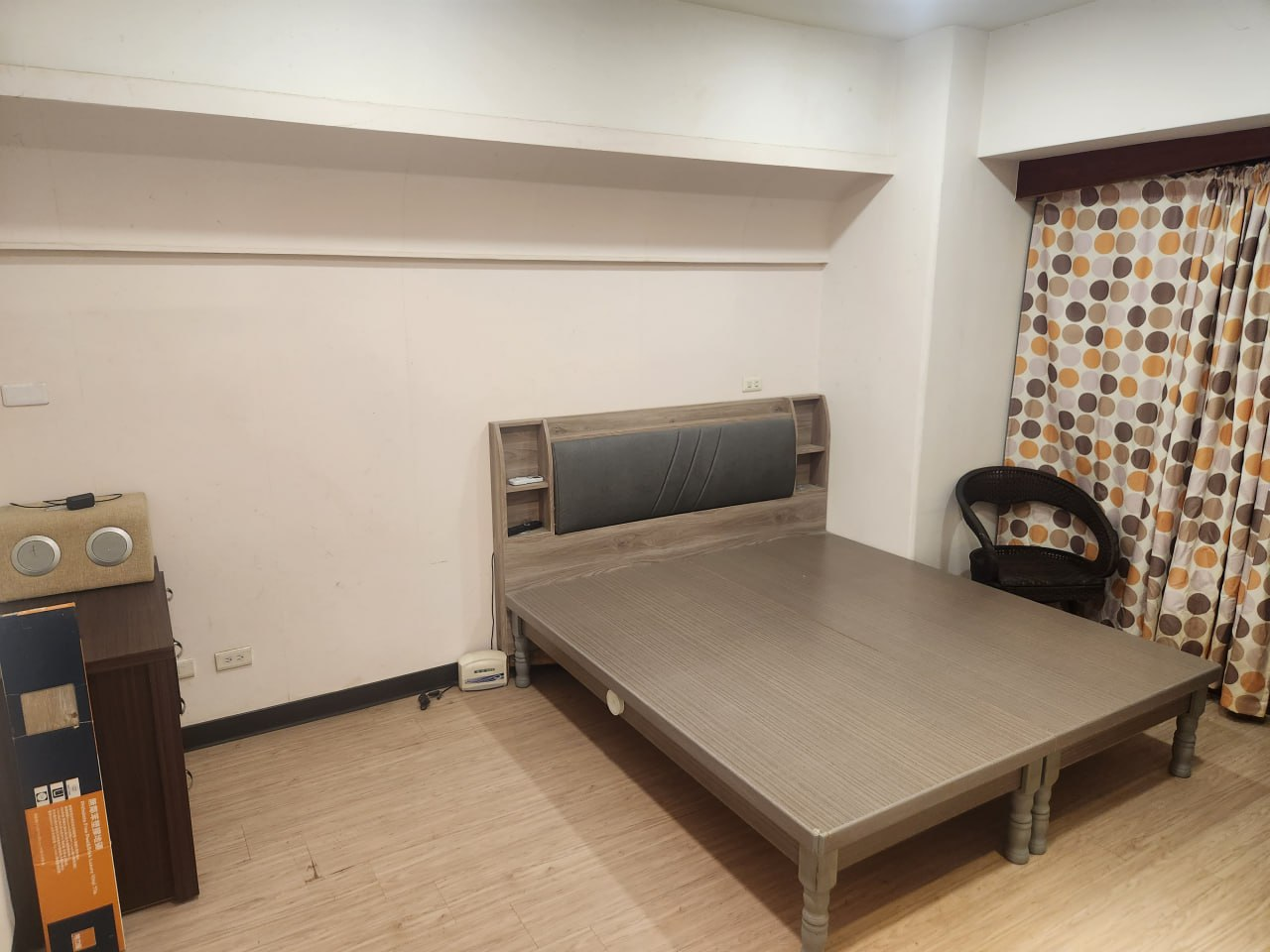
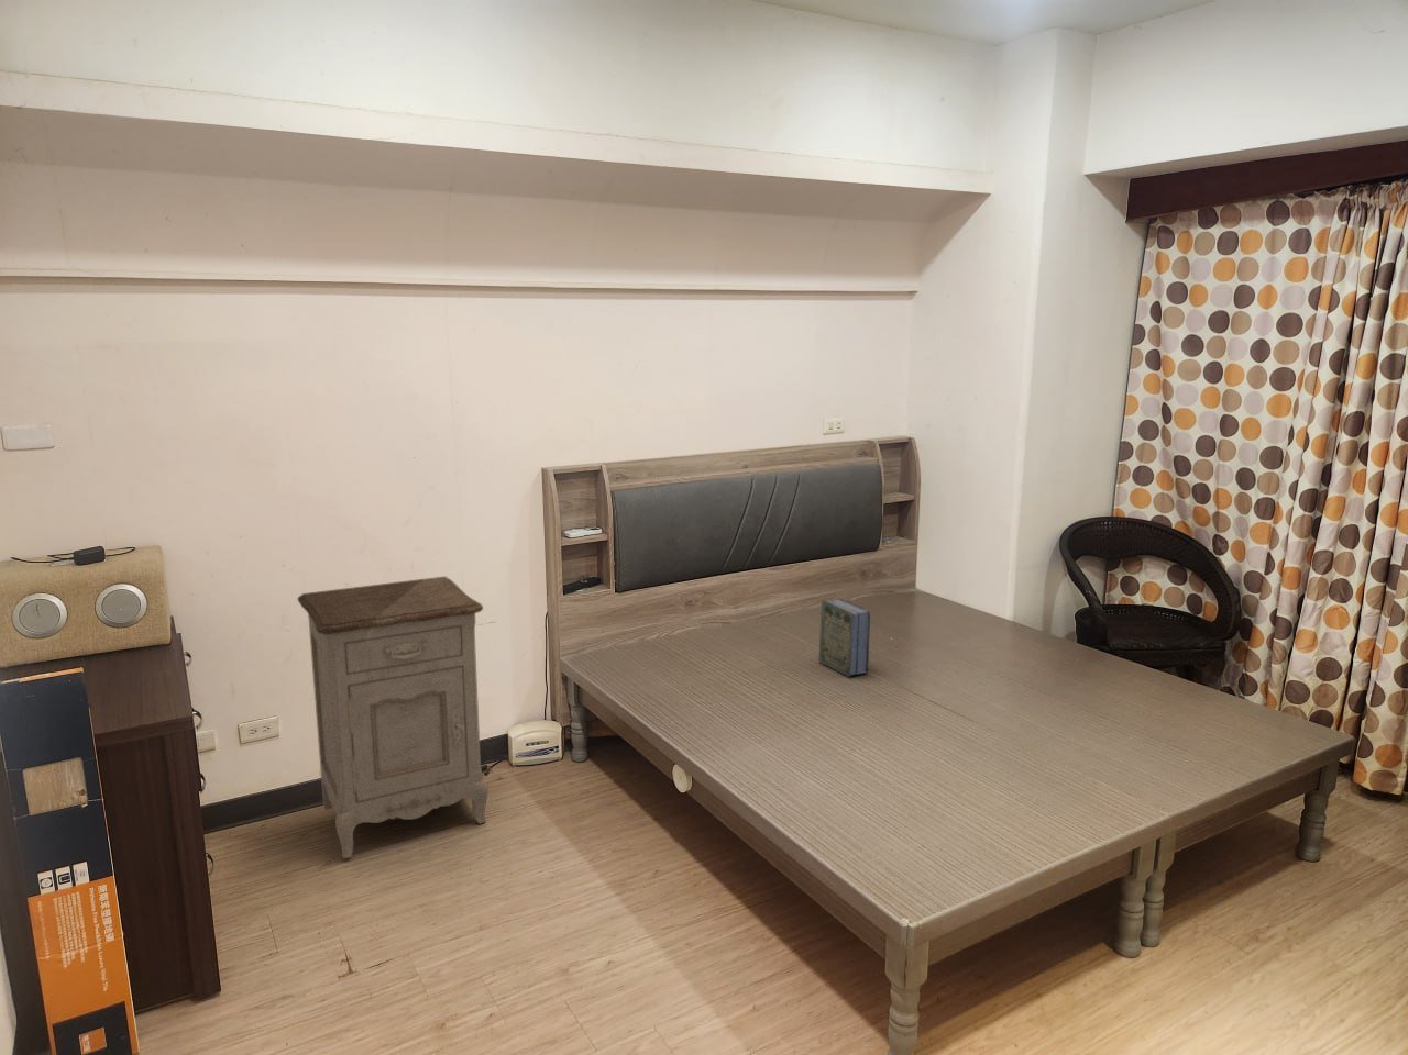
+ book [817,596,871,678]
+ nightstand [296,575,490,859]
